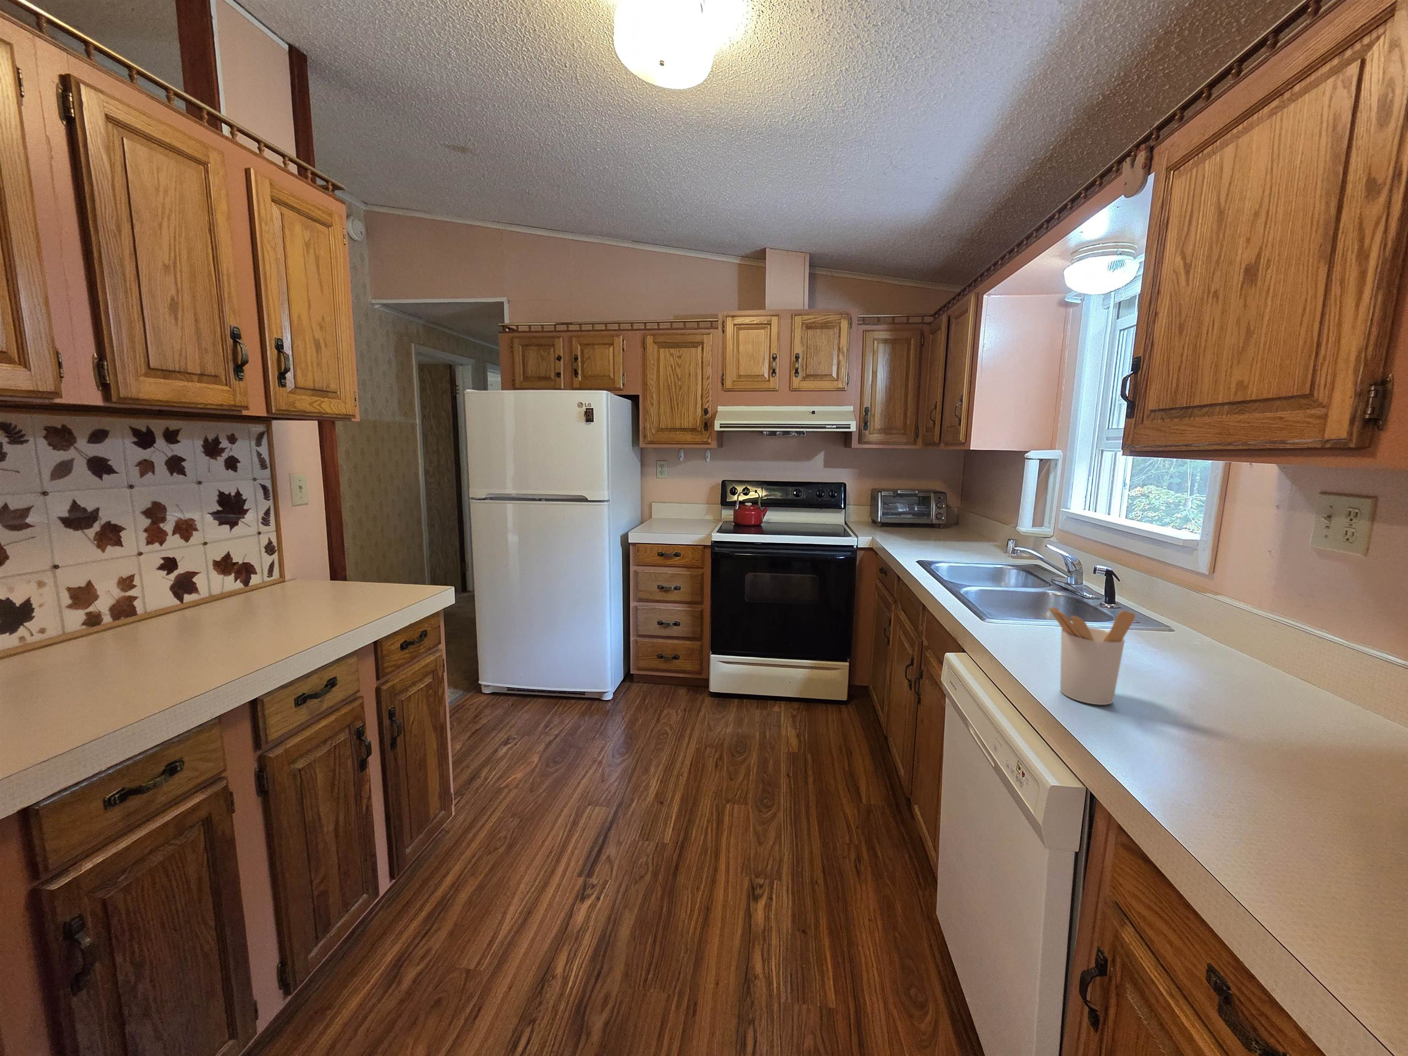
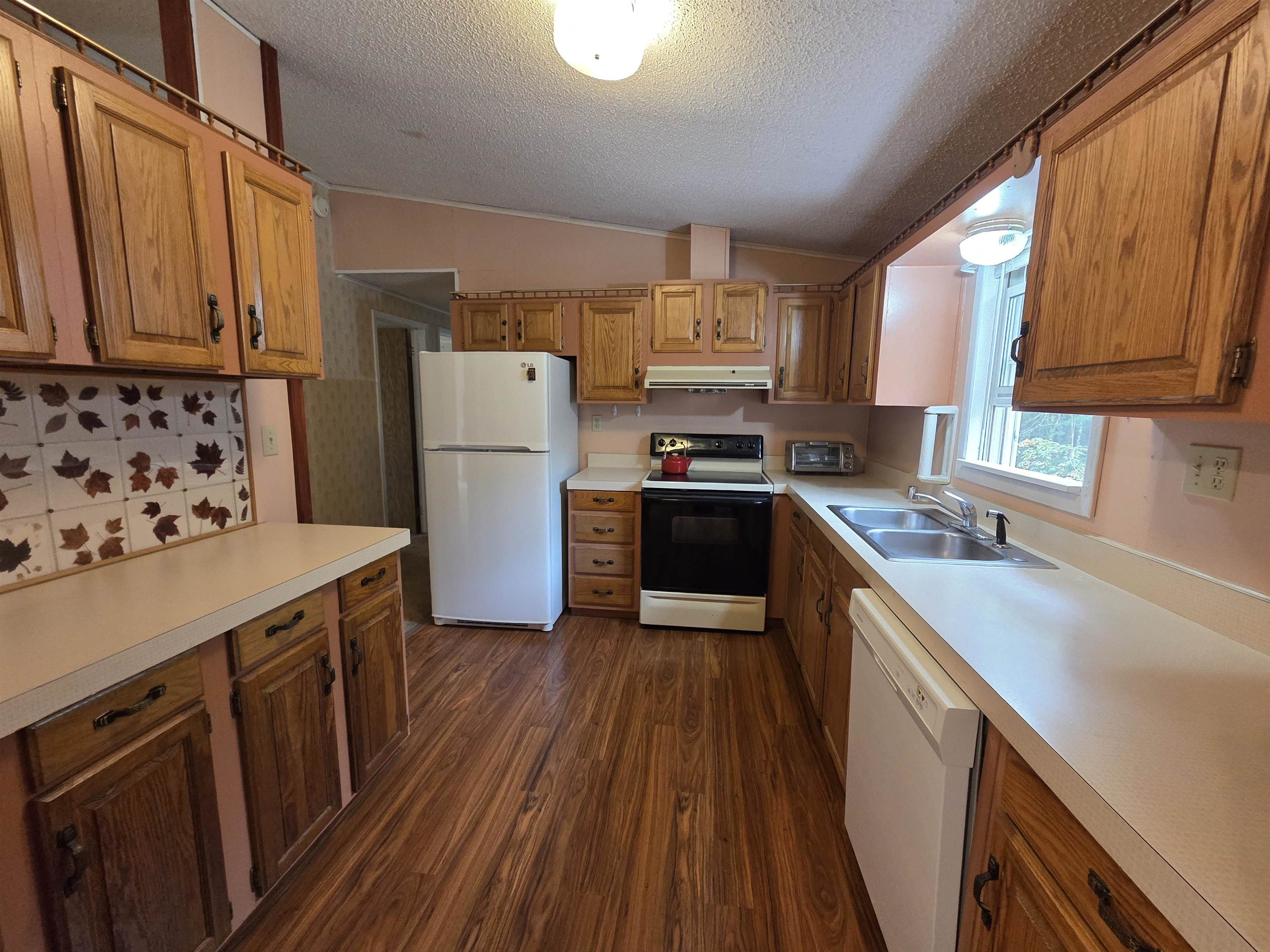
- utensil holder [1049,607,1135,705]
